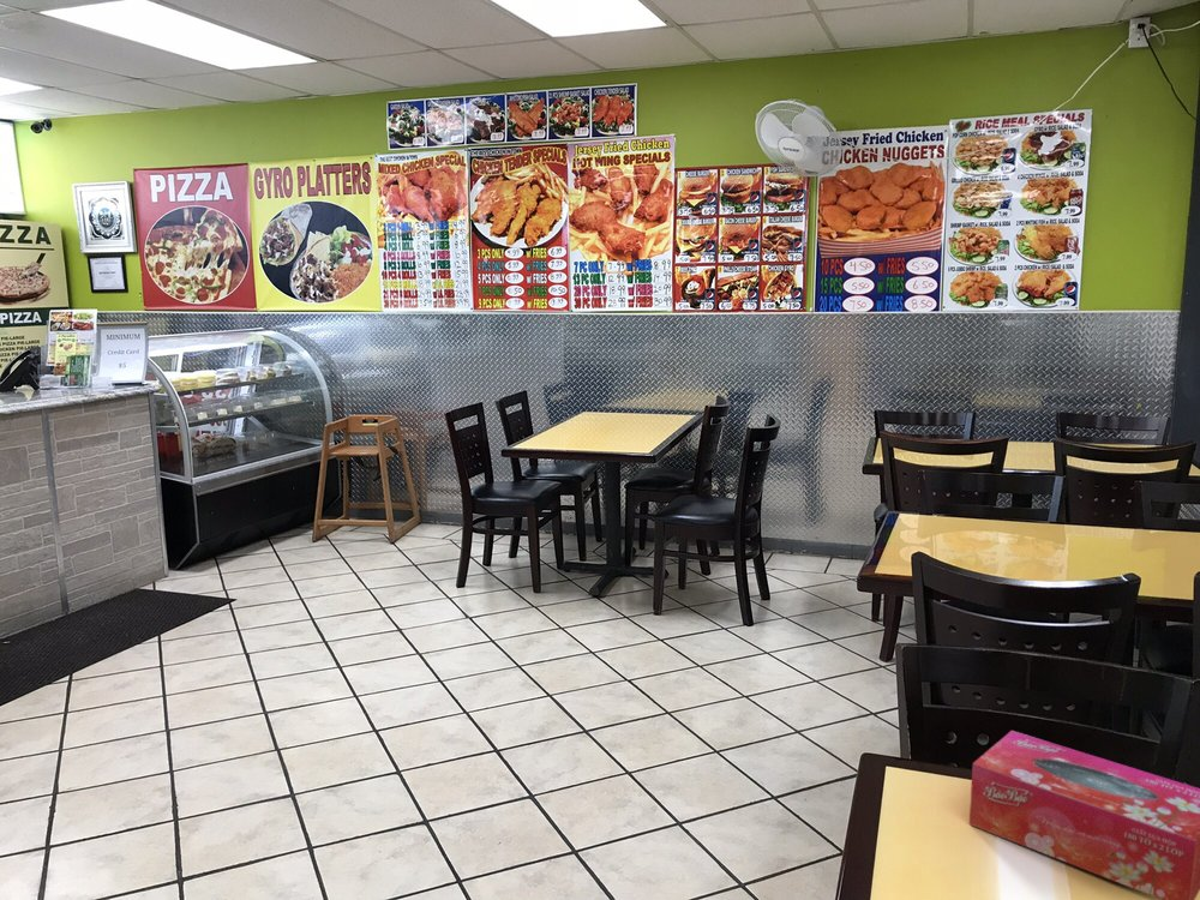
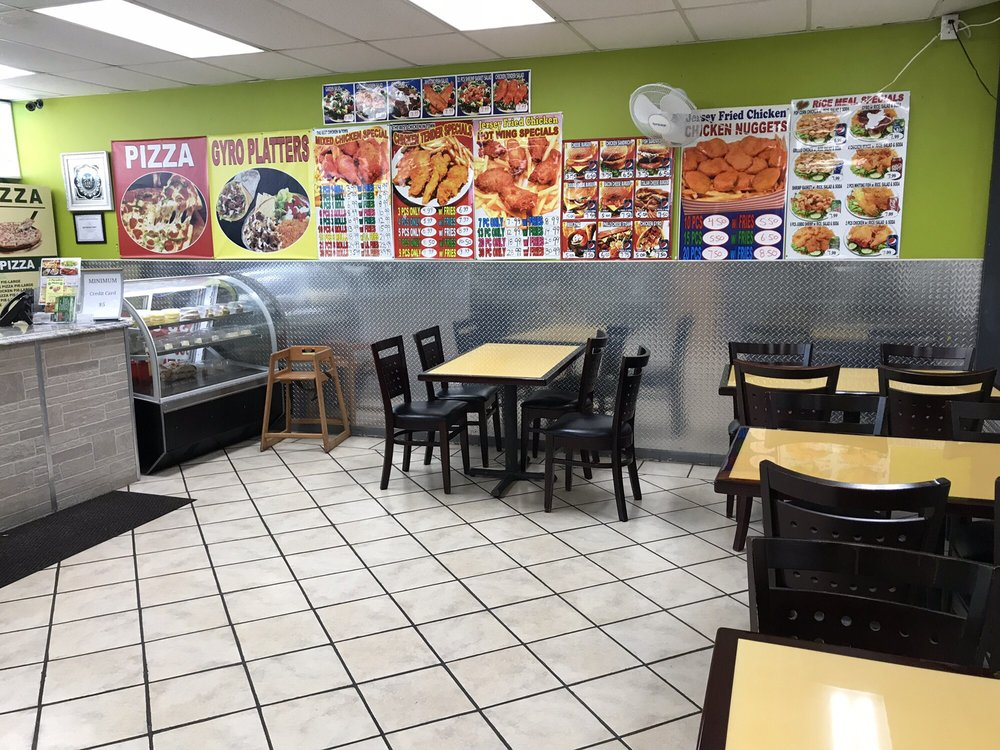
- tissue box [968,730,1200,900]
